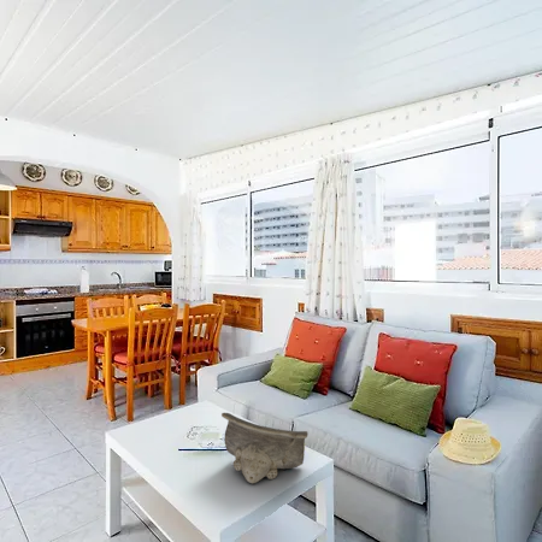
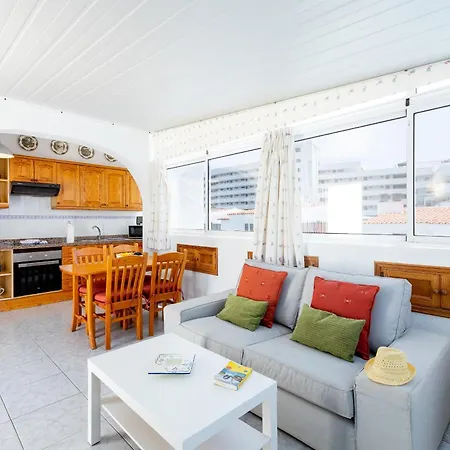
- decorative bowl [220,412,310,484]
